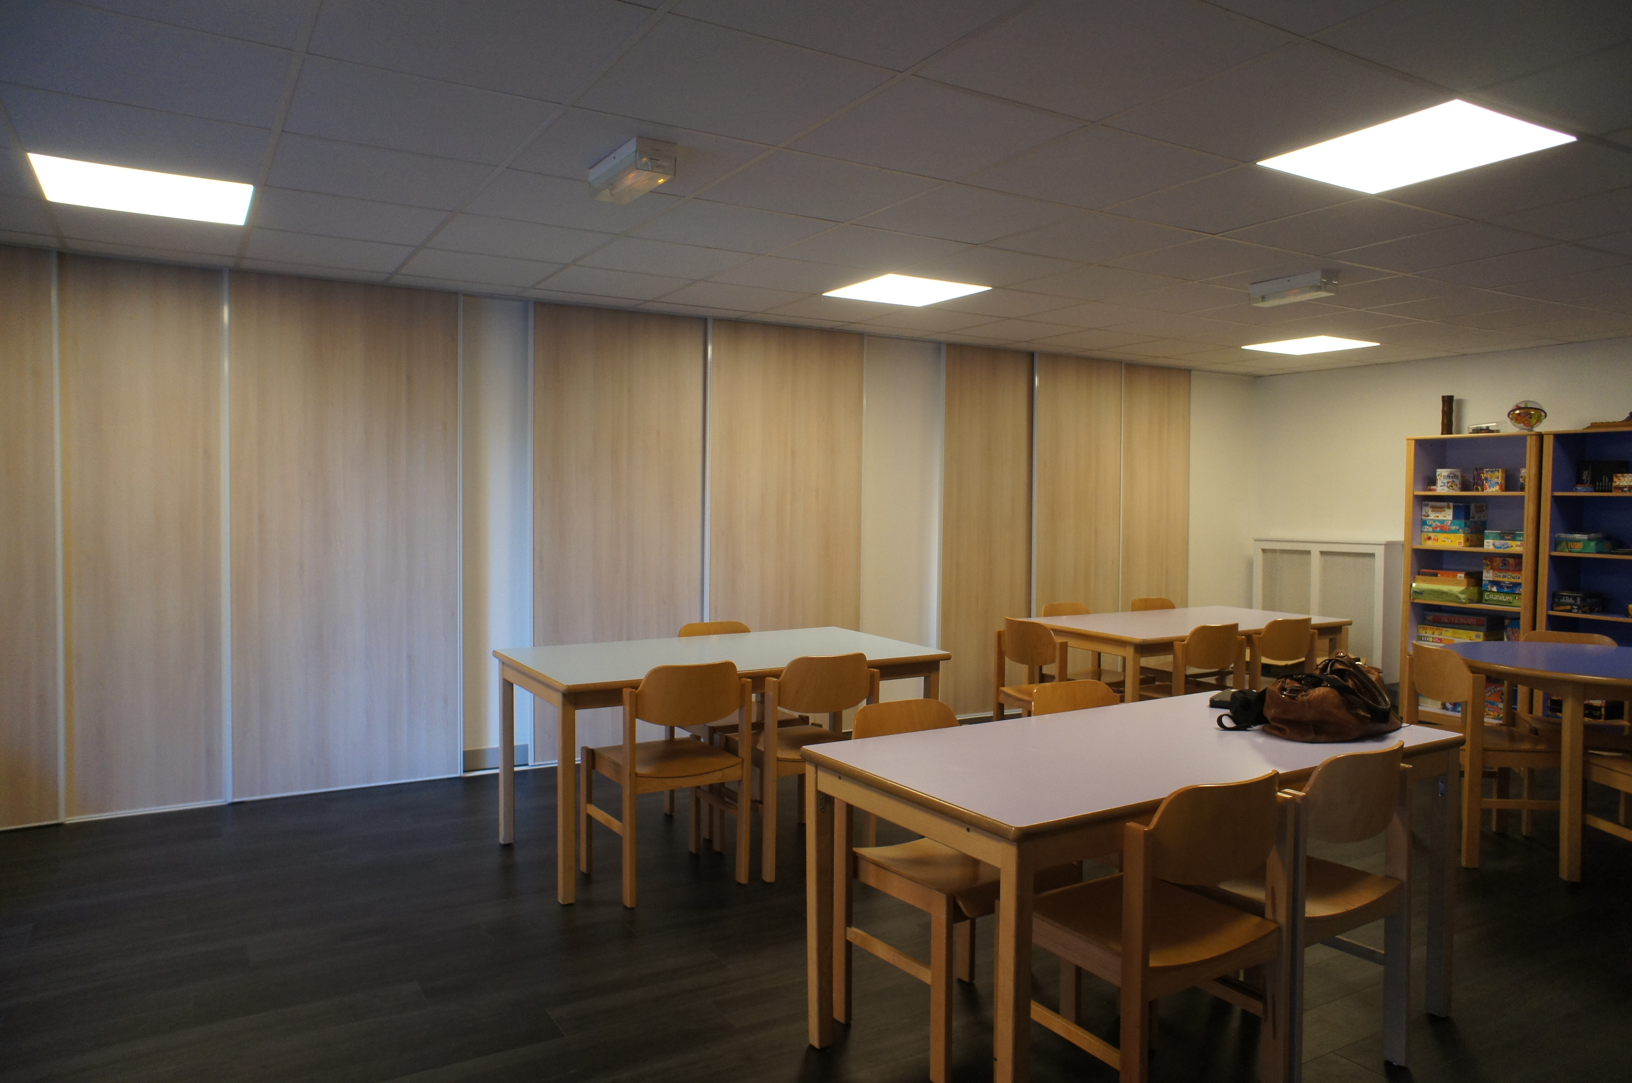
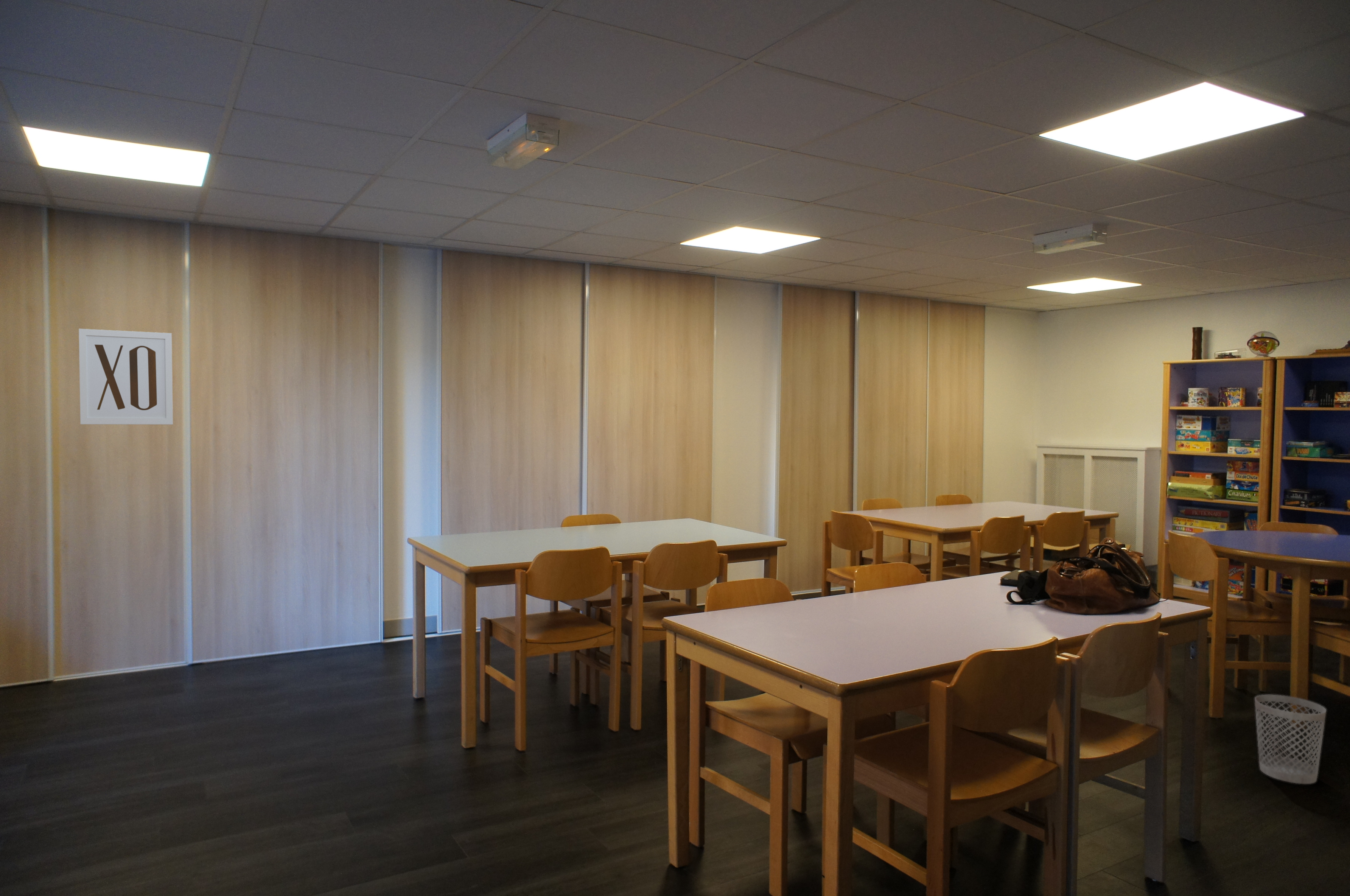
+ wastebasket [1254,694,1327,784]
+ wall art [78,328,173,425]
